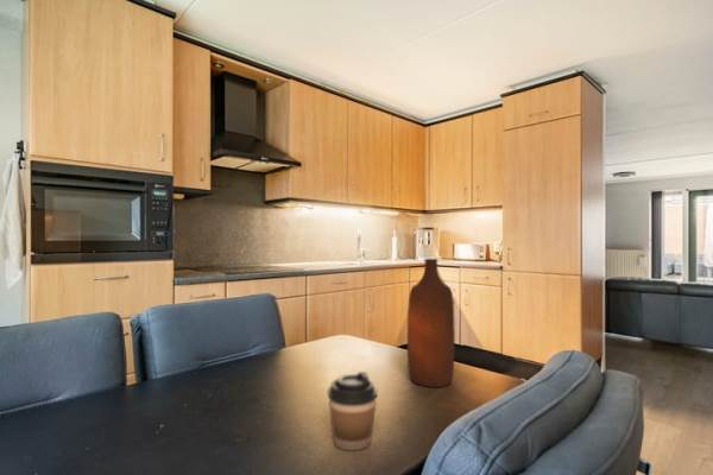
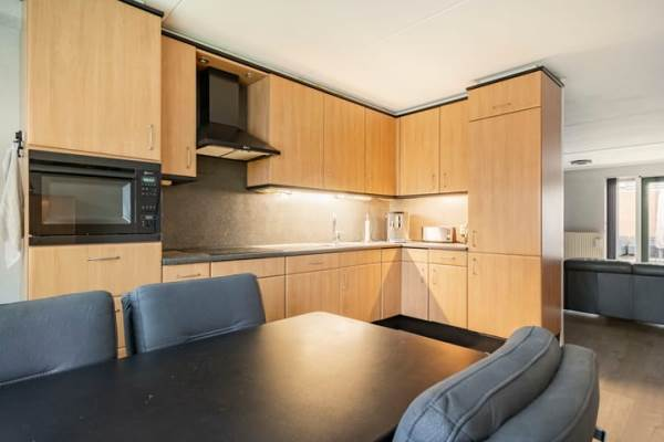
- coffee cup [327,370,379,452]
- bottle [406,258,456,388]
